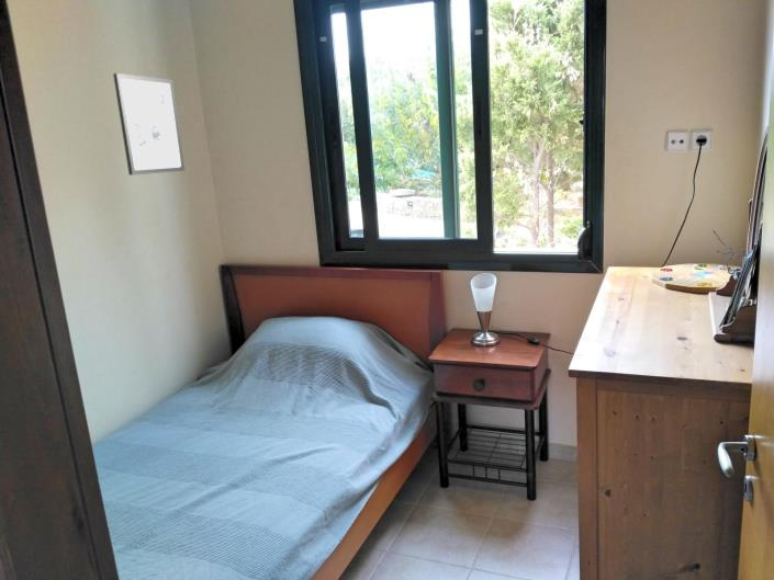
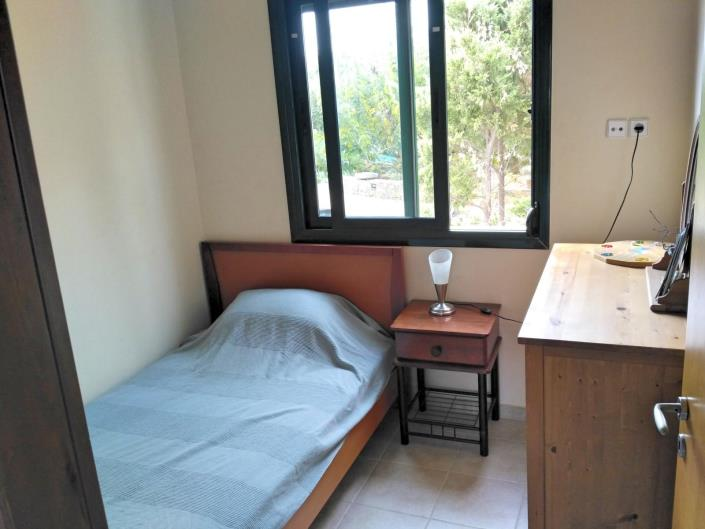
- wall art [112,72,186,177]
